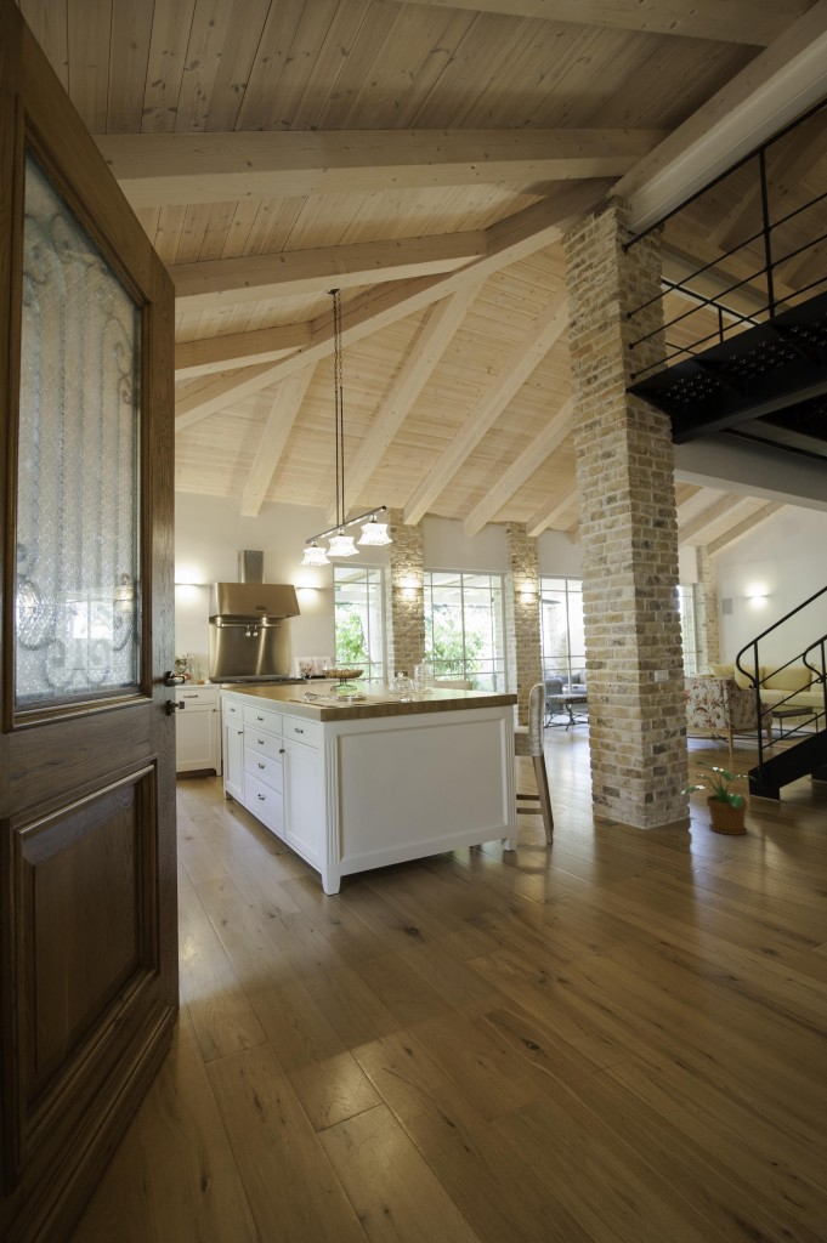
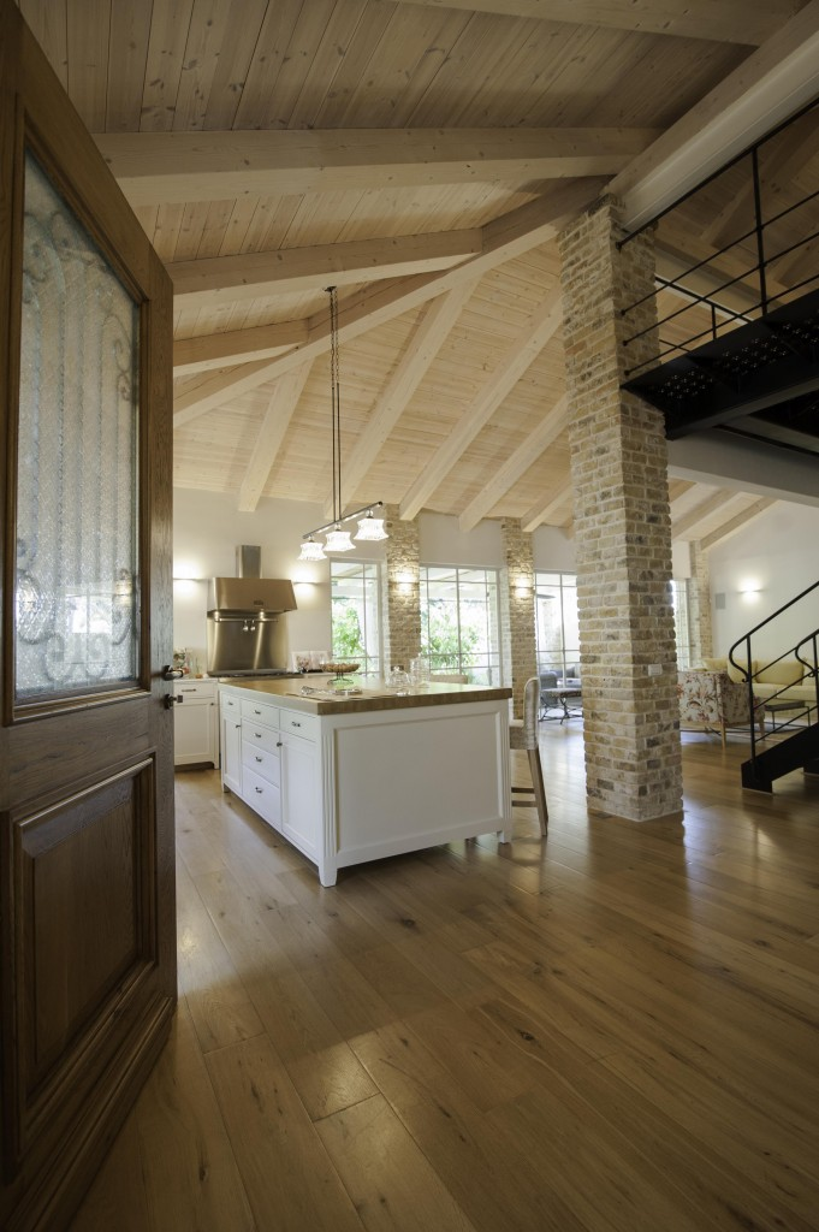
- potted plant [679,760,757,836]
